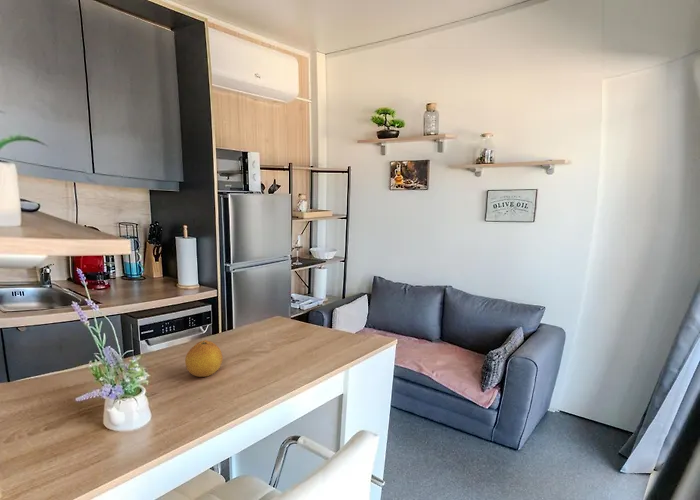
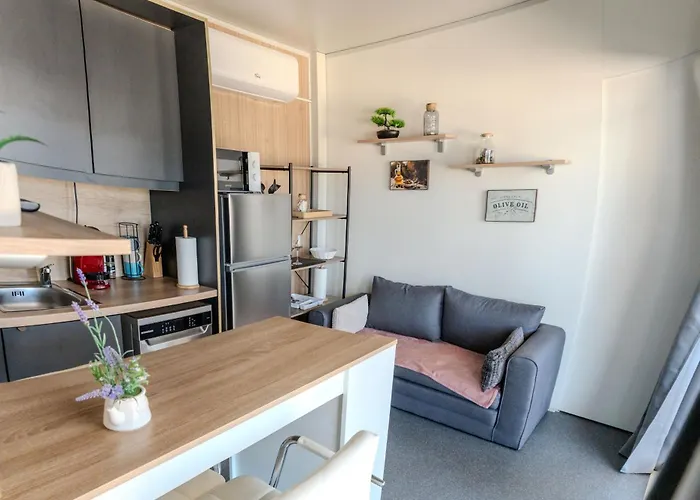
- fruit [184,339,223,378]
